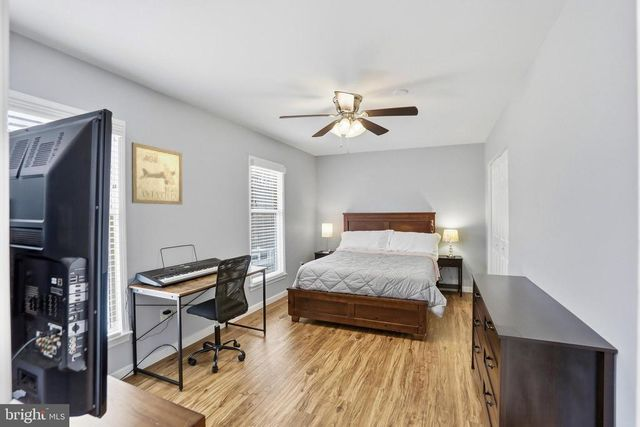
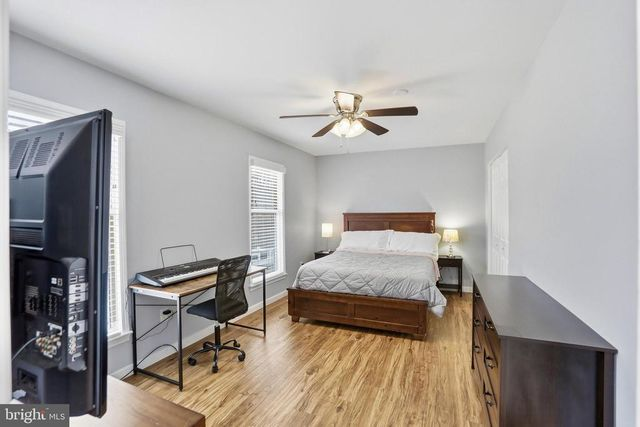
- wall art [131,141,183,206]
